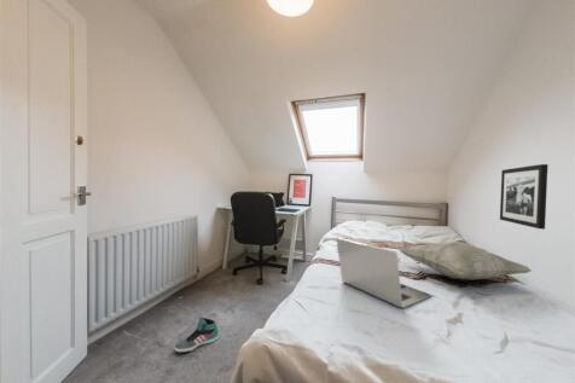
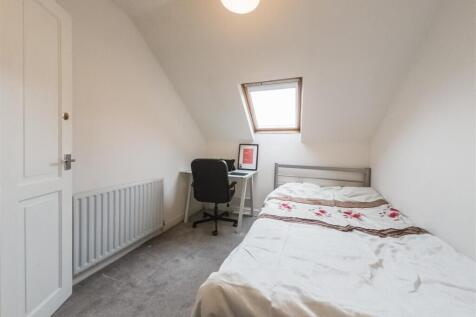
- sneaker [173,315,220,354]
- picture frame [499,163,548,231]
- laptop [336,236,432,309]
- decorative pillow [399,240,533,282]
